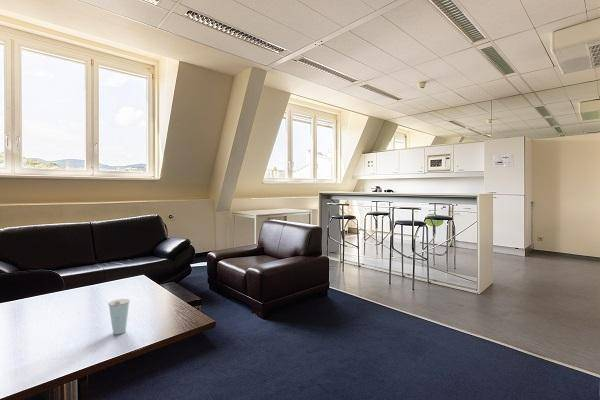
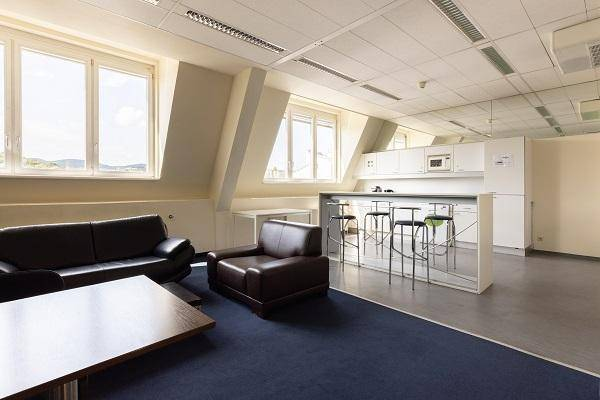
- cup [107,298,131,335]
